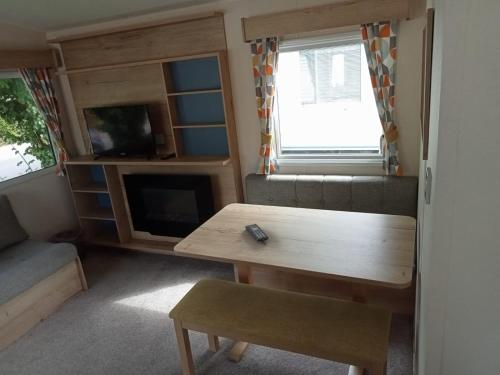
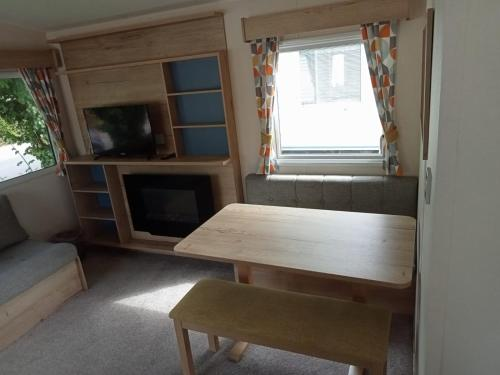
- remote control [244,223,270,243]
